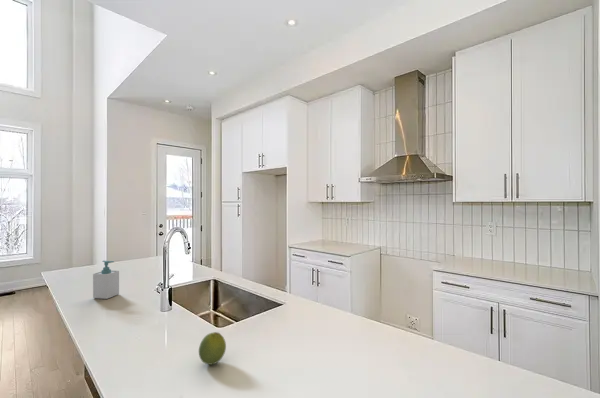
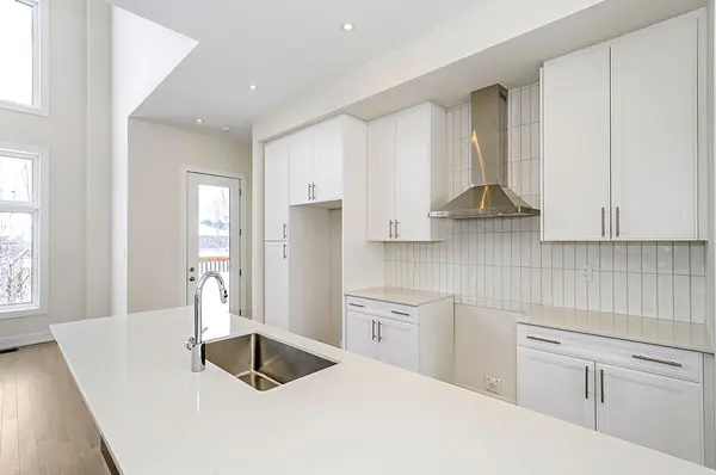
- fruit [198,331,227,366]
- soap bottle [92,260,120,300]
